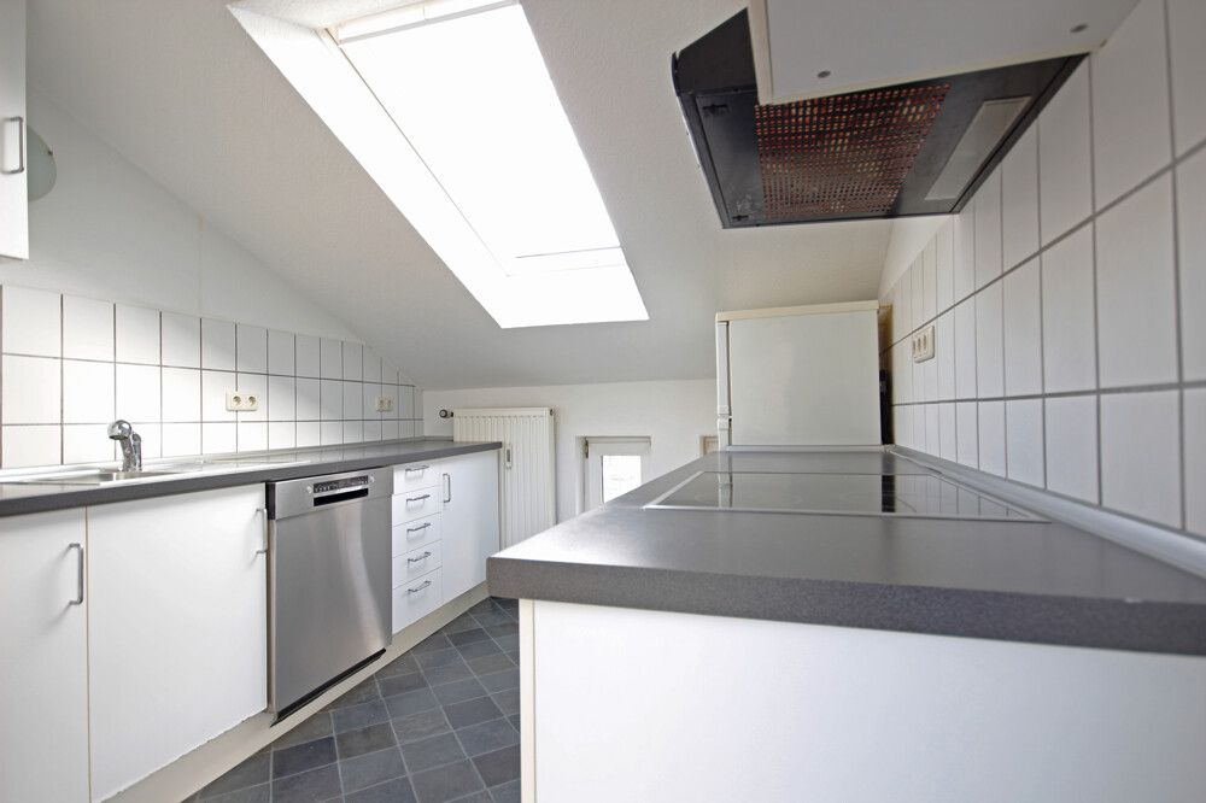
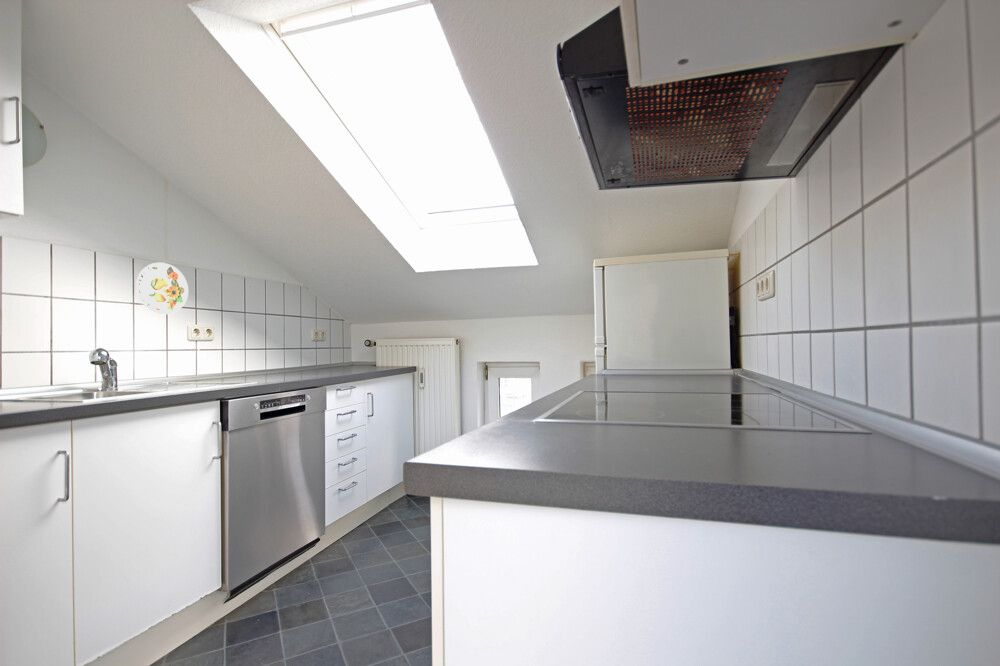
+ decorative plate [135,261,189,315]
